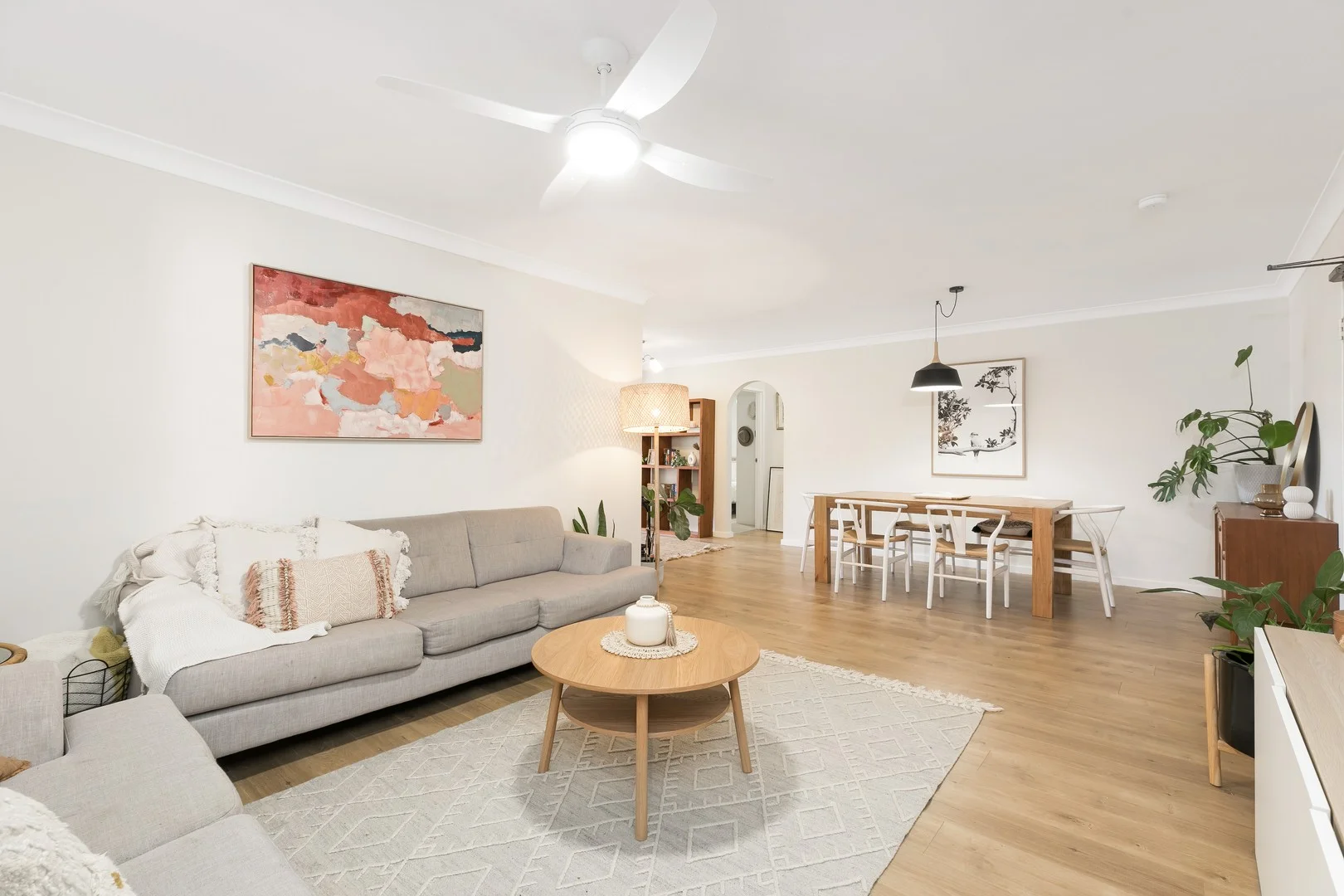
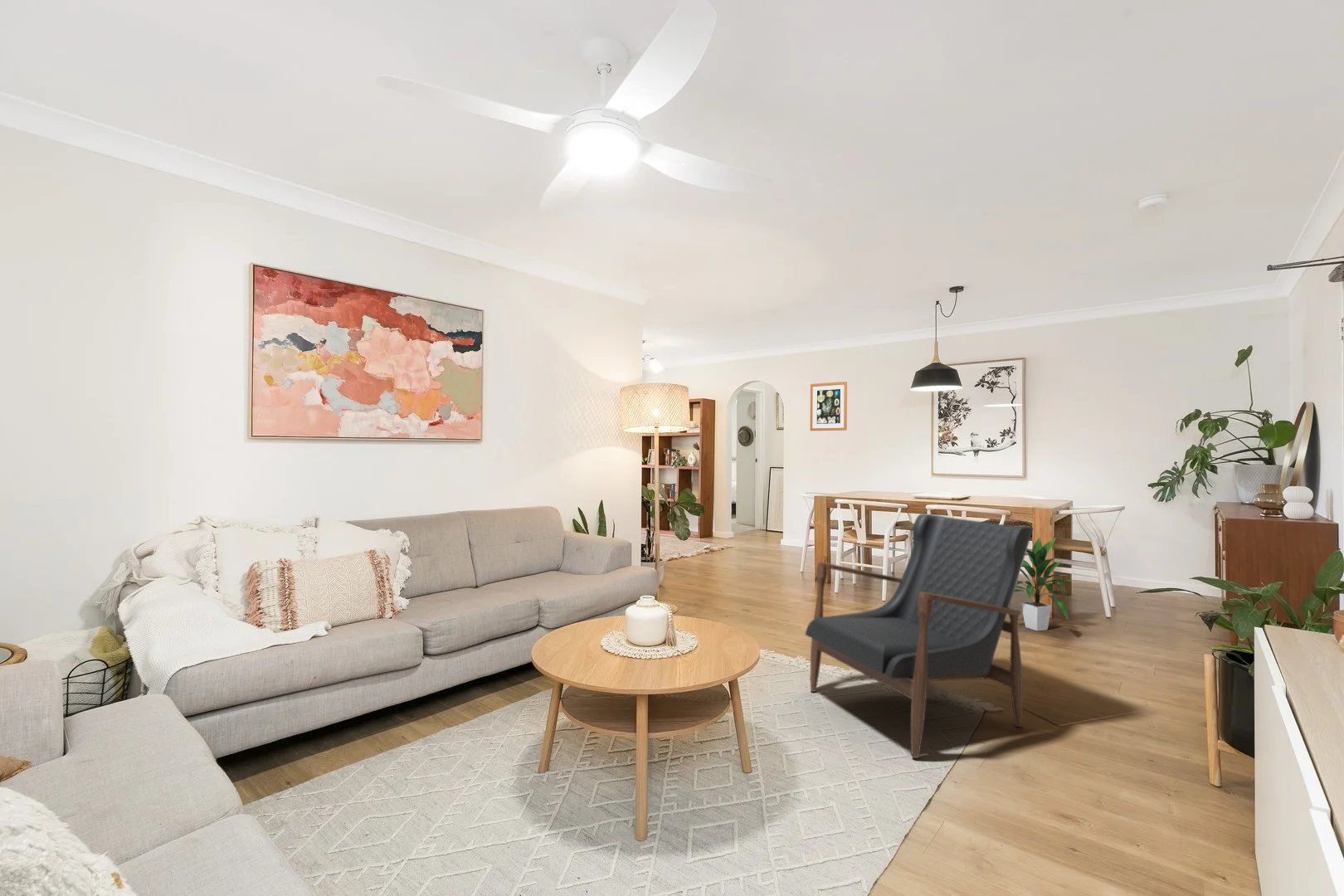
+ armchair [805,513,1034,759]
+ indoor plant [1013,536,1072,631]
+ wall art [810,381,848,431]
